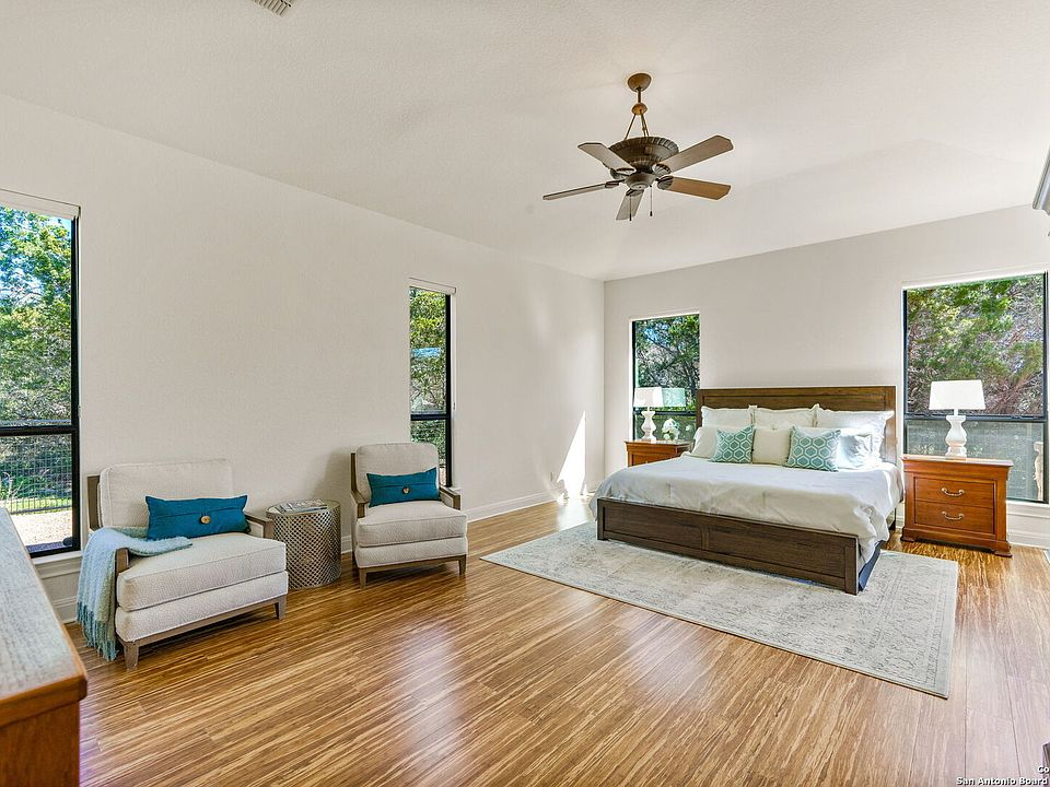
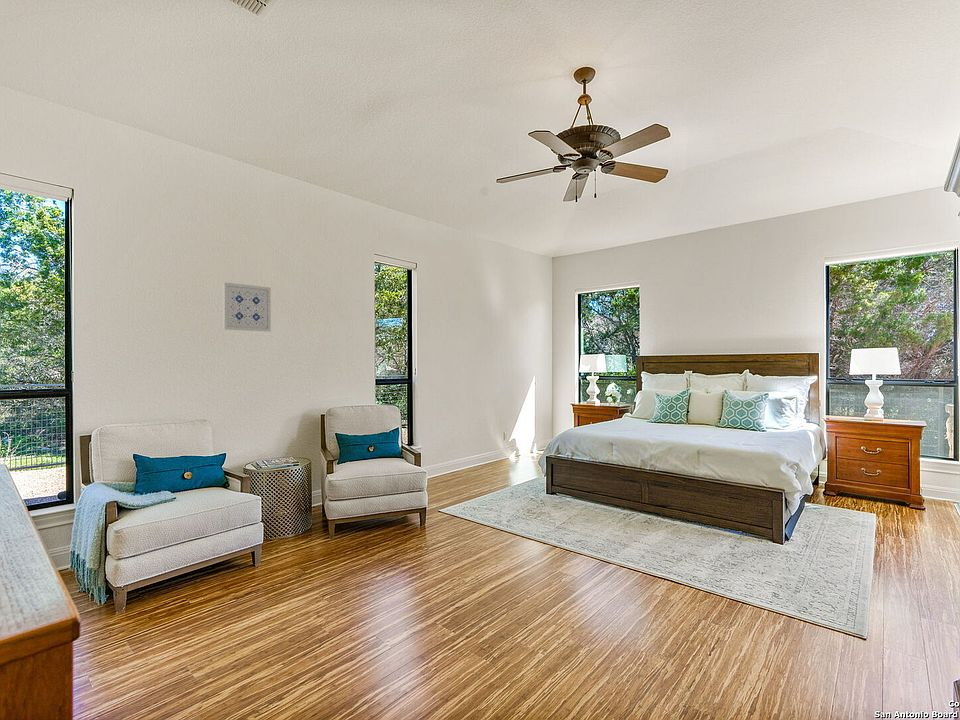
+ wall art [222,282,272,333]
